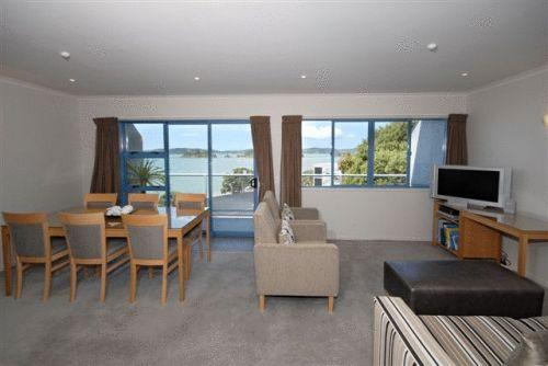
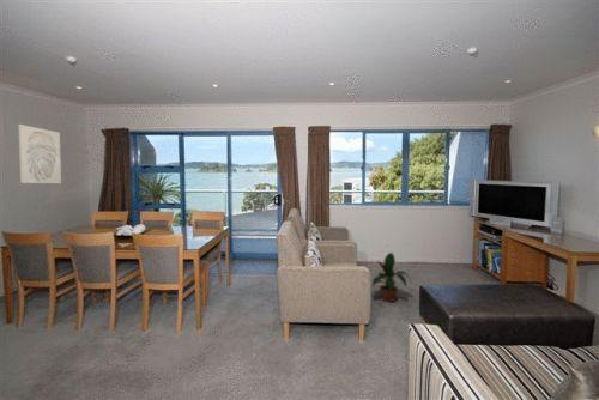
+ potted plant [370,251,412,303]
+ wall art [17,123,62,184]
